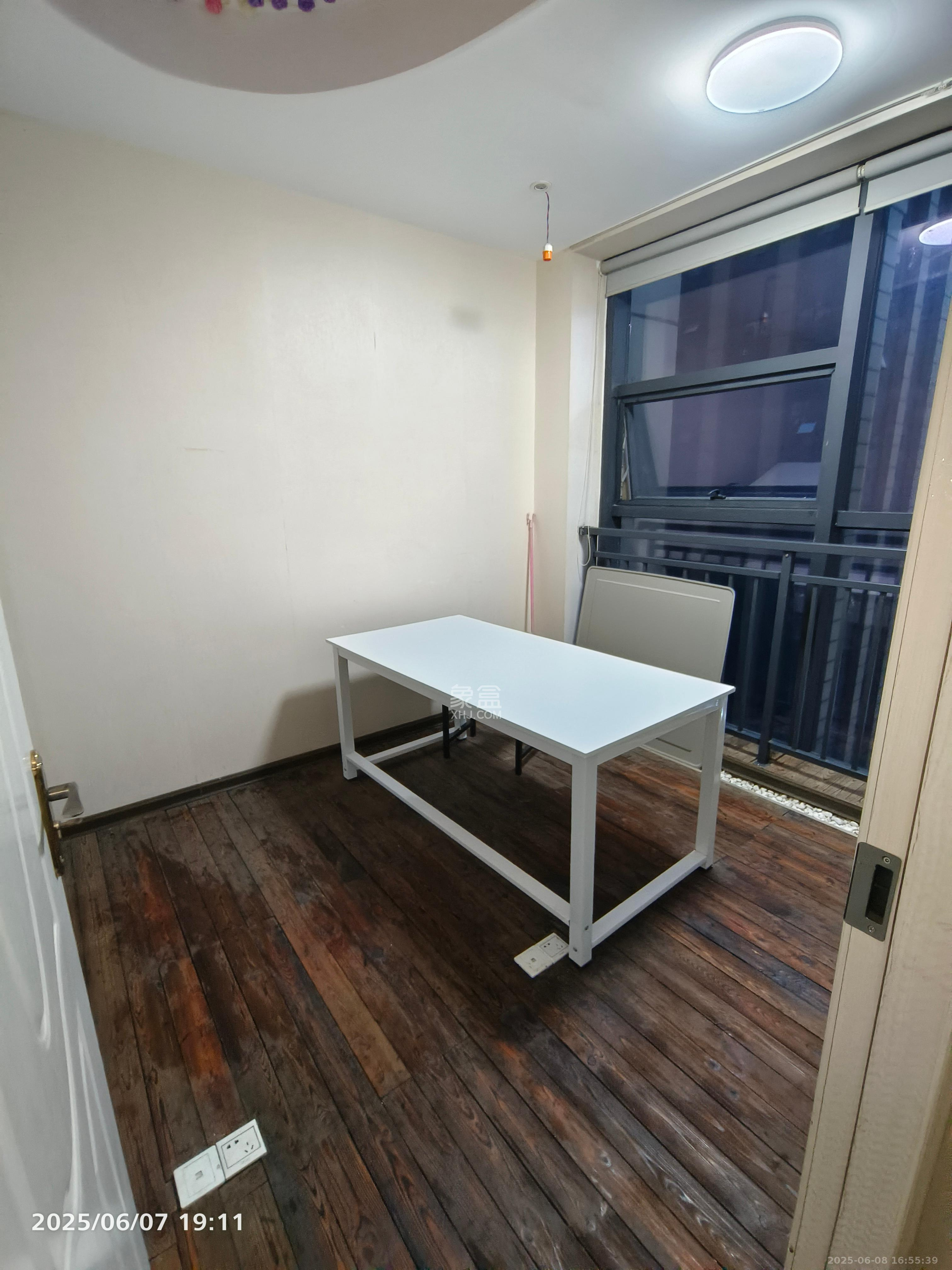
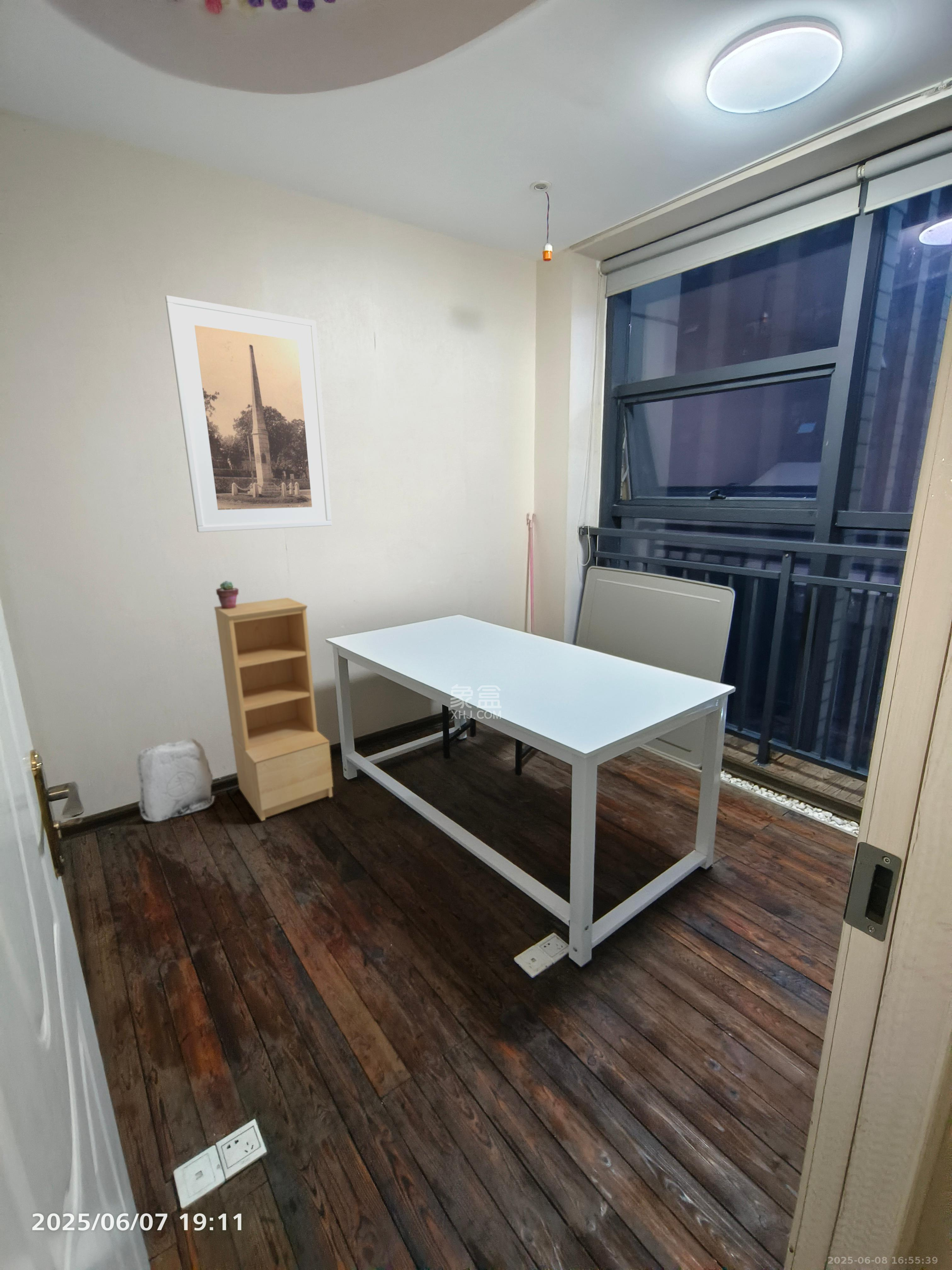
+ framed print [165,295,332,533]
+ bookshelf [214,598,333,821]
+ potted succulent [216,581,239,609]
+ bag [136,738,215,822]
